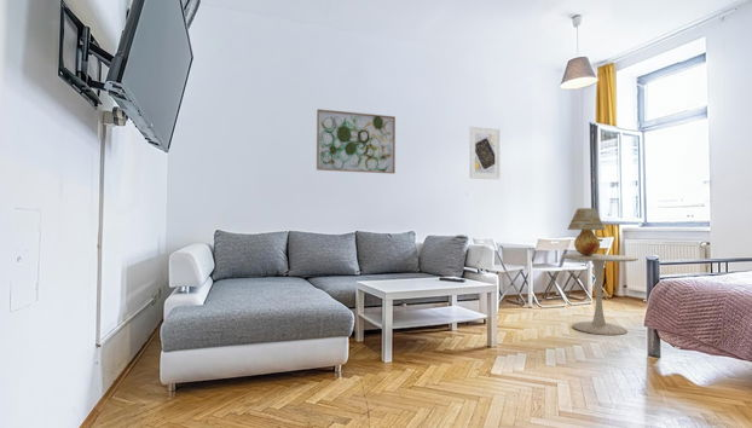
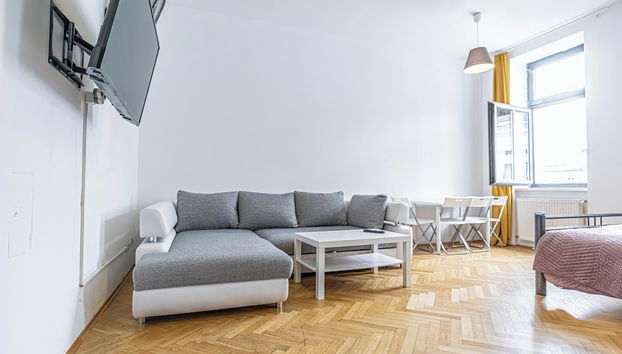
- side table [561,253,640,336]
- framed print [468,126,502,180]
- wall art [316,108,397,175]
- table lamp [567,207,607,255]
